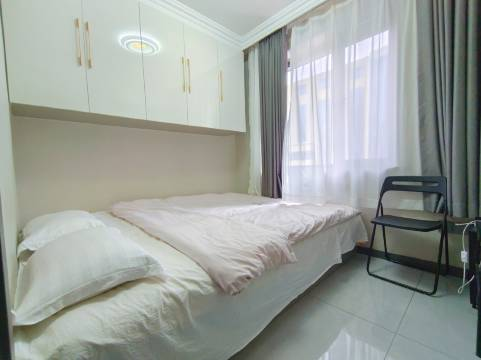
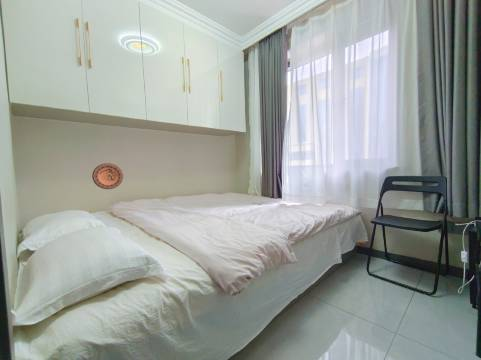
+ decorative plate [91,162,124,190]
